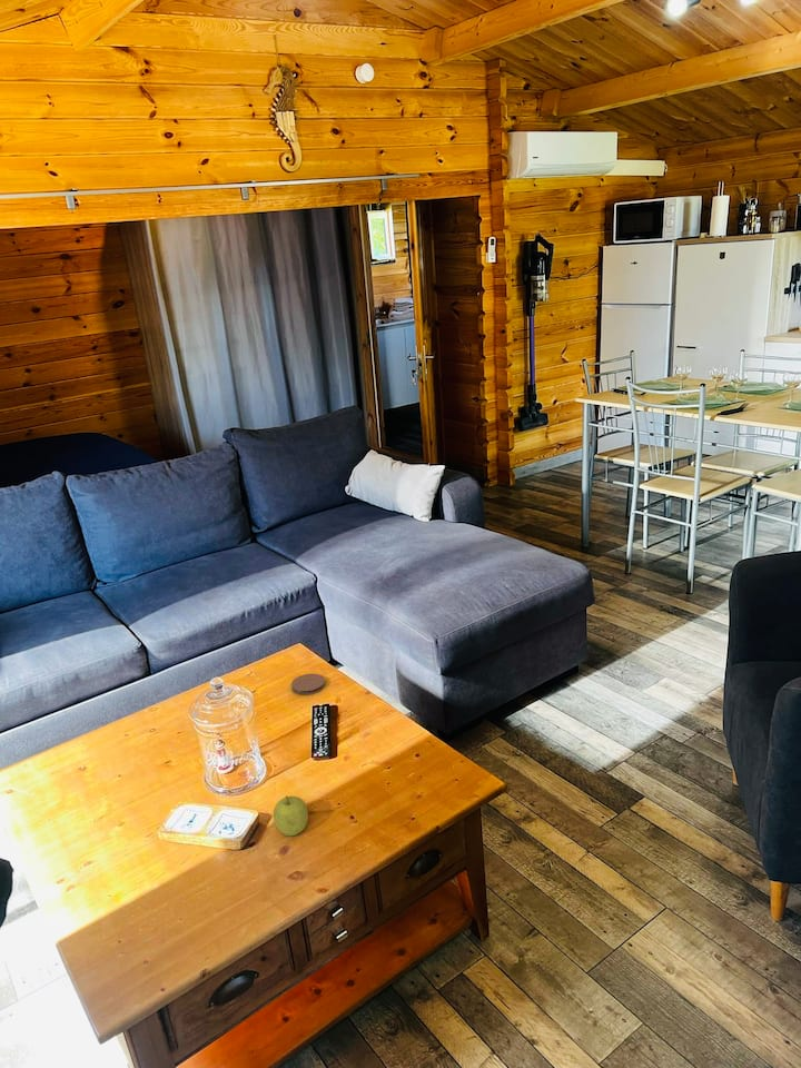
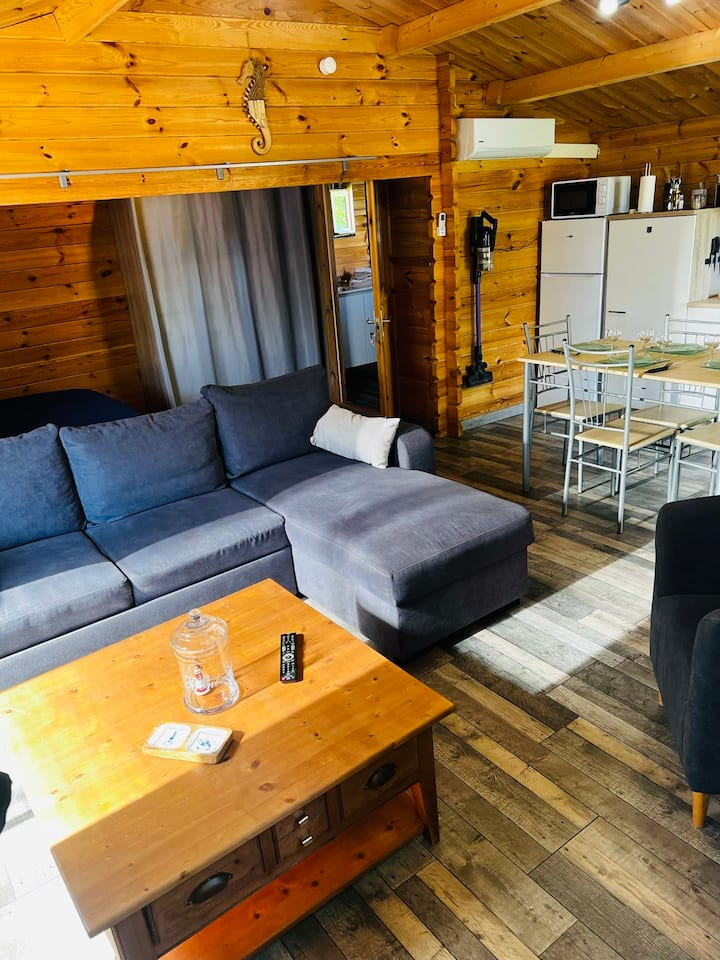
- coaster [290,673,326,696]
- fruit [273,795,309,837]
